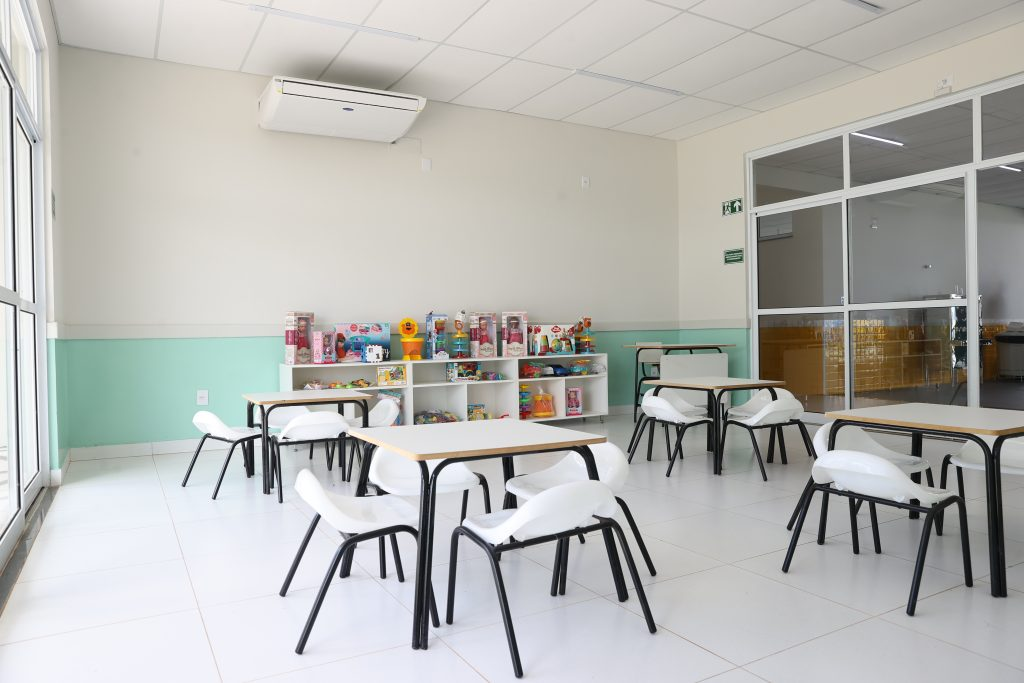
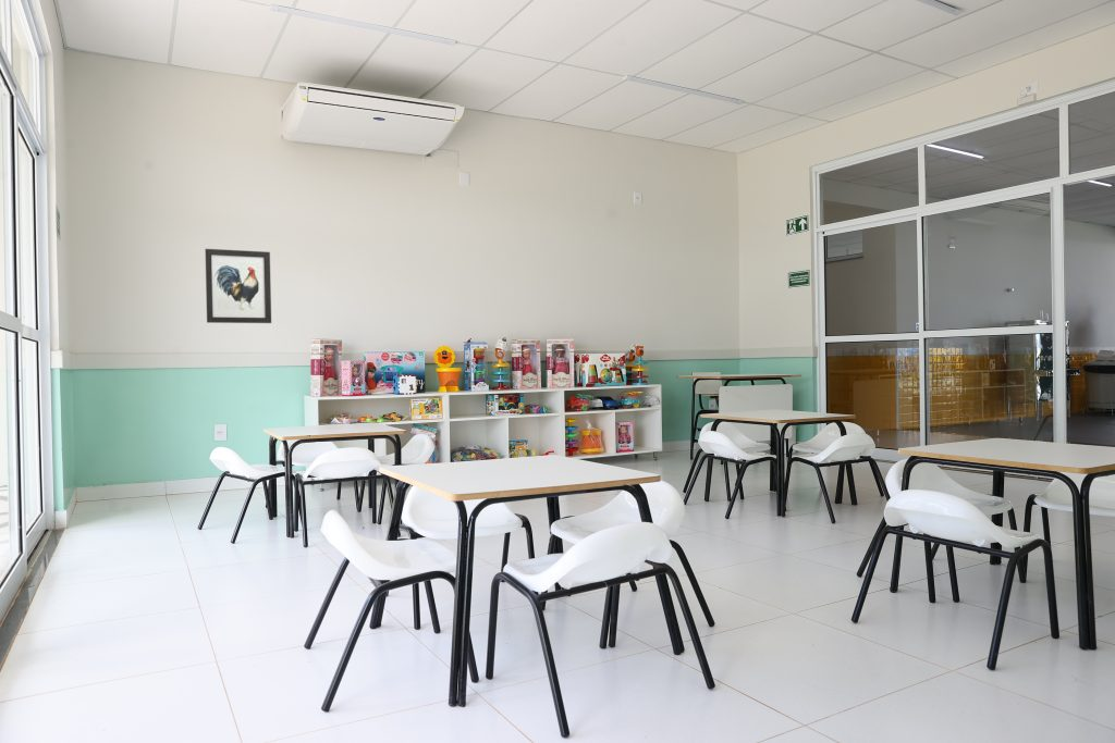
+ wall art [204,248,272,324]
